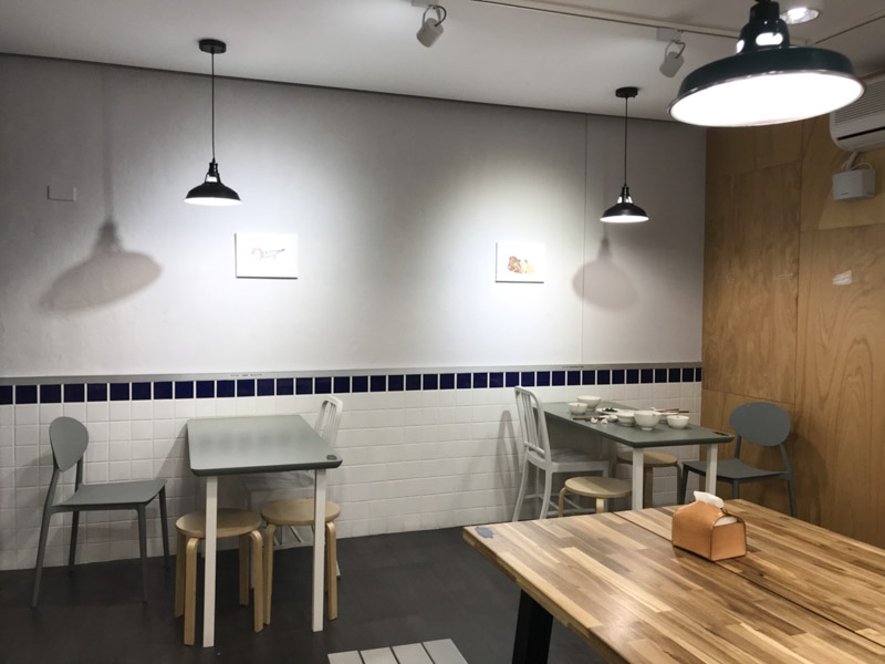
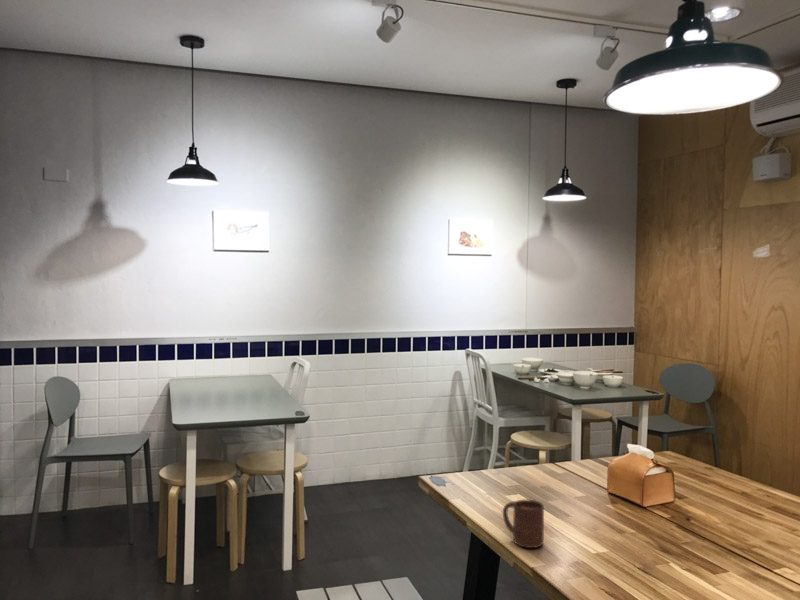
+ cup [502,499,545,549]
